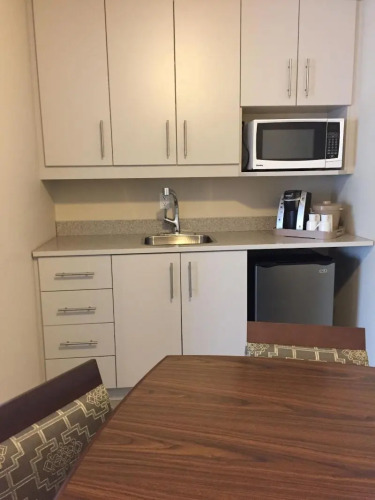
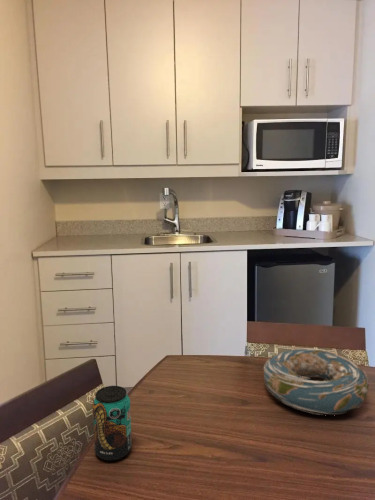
+ decorative bowl [262,347,370,416]
+ beverage can [91,385,133,462]
